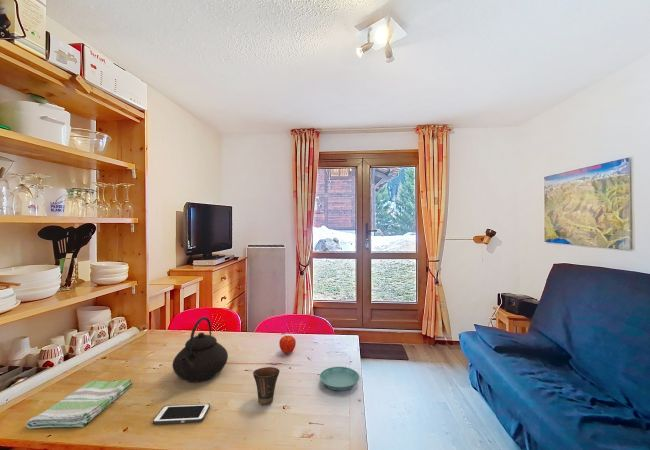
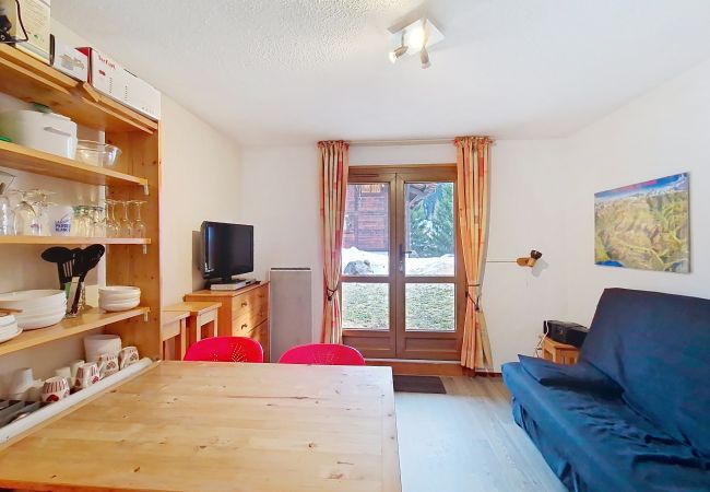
- fruit [278,335,297,355]
- cell phone [152,403,211,425]
- teapot [172,316,229,384]
- cup [252,366,281,405]
- dish towel [25,378,133,429]
- saucer [319,366,360,392]
